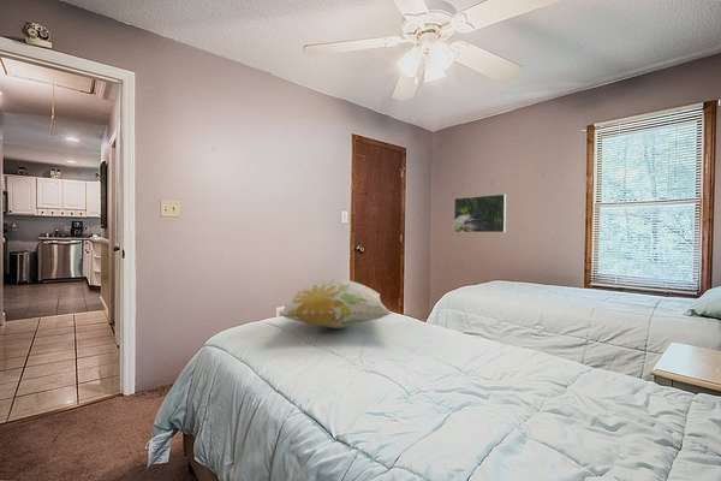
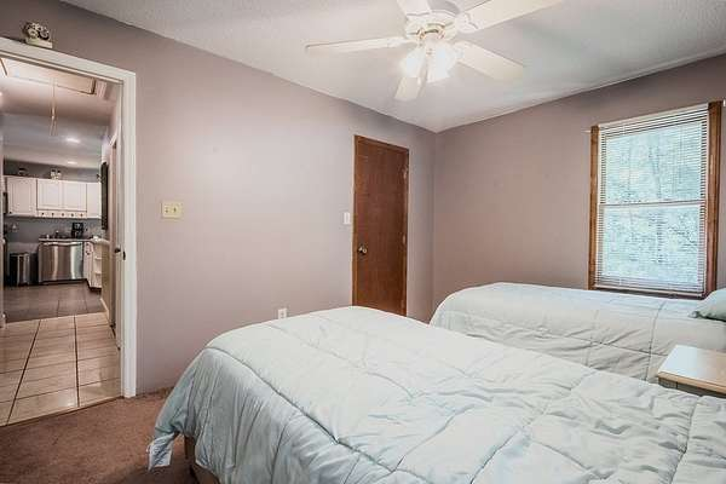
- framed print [453,192,507,233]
- decorative pillow [278,277,393,329]
